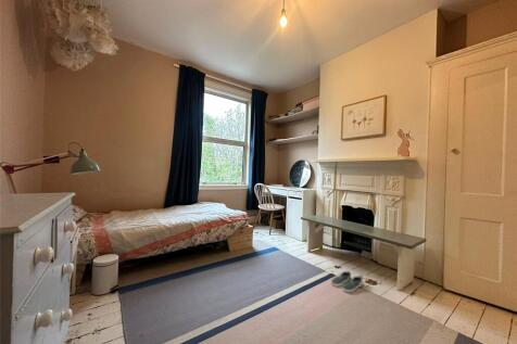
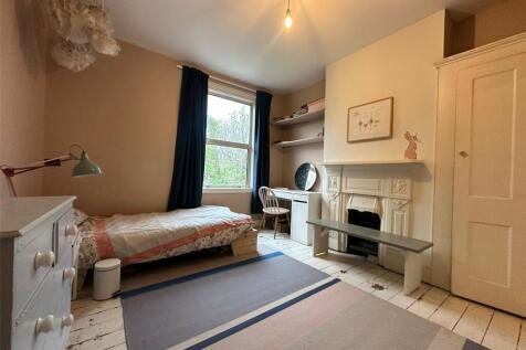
- shoe [330,270,364,293]
